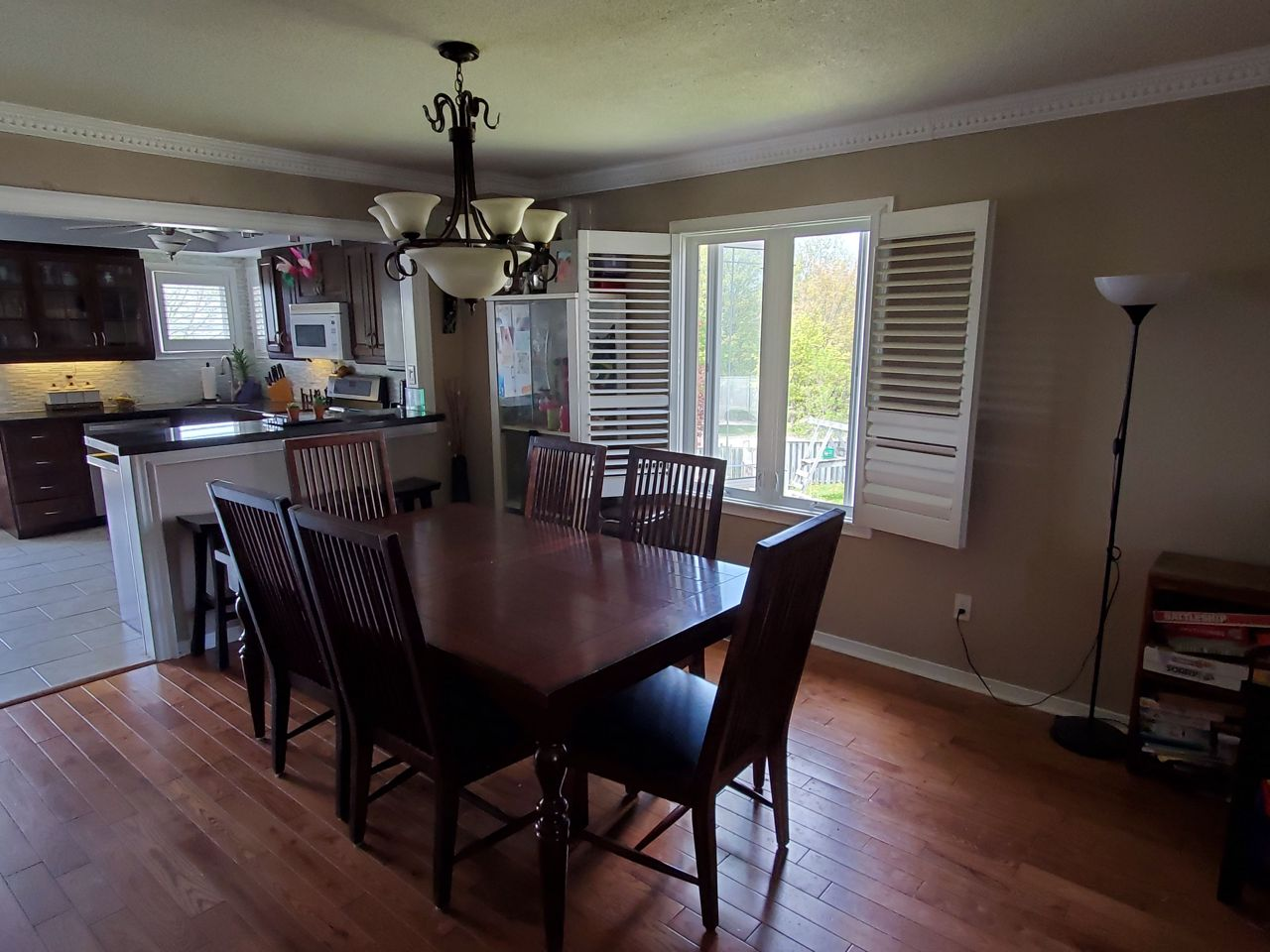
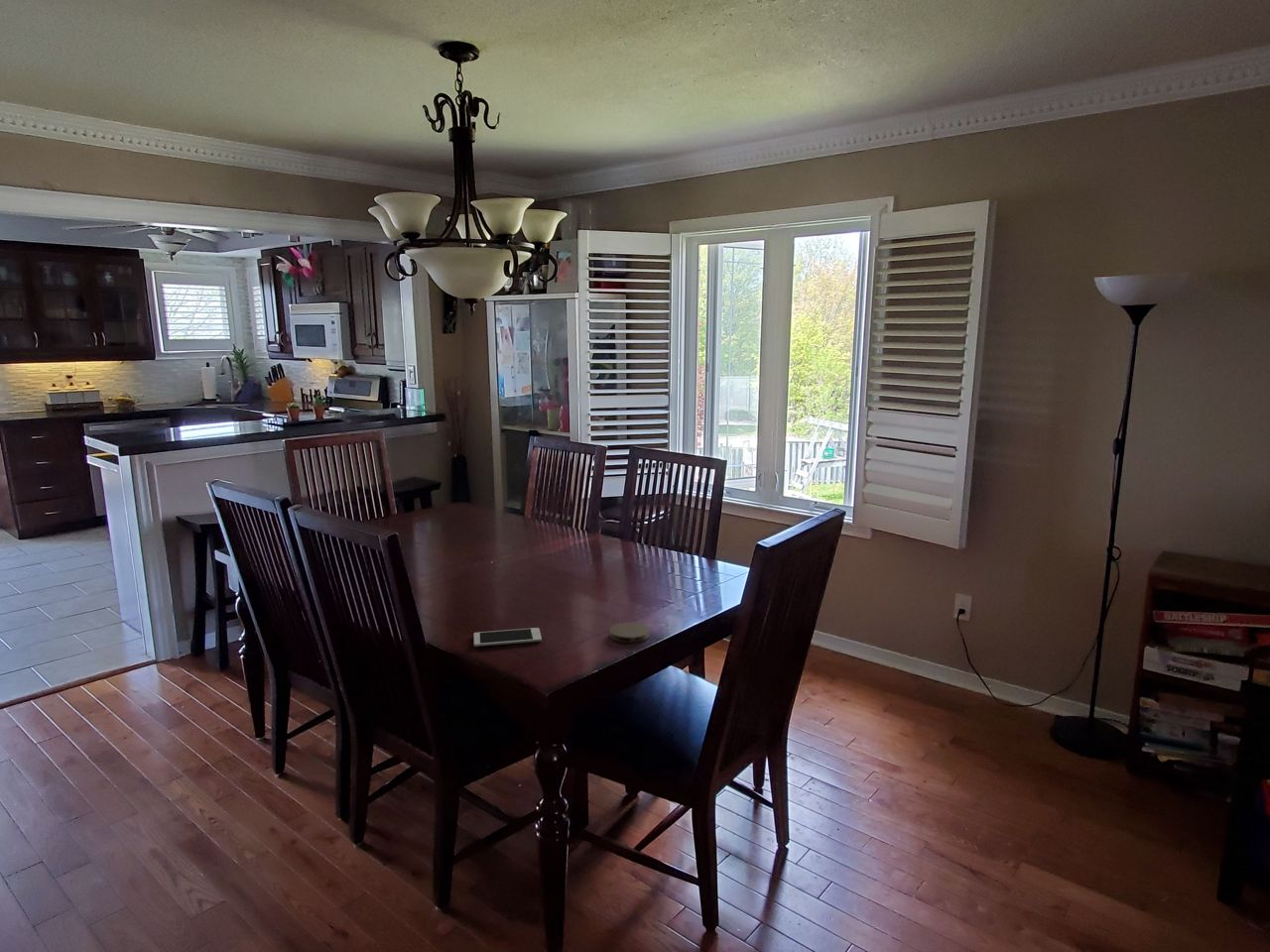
+ cell phone [473,627,543,648]
+ coaster [608,622,651,644]
